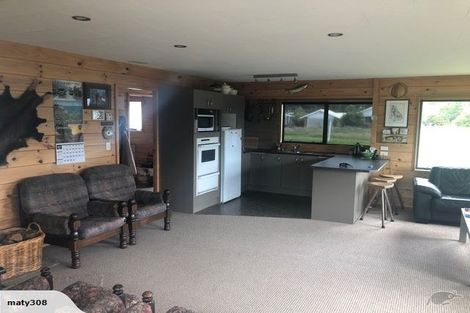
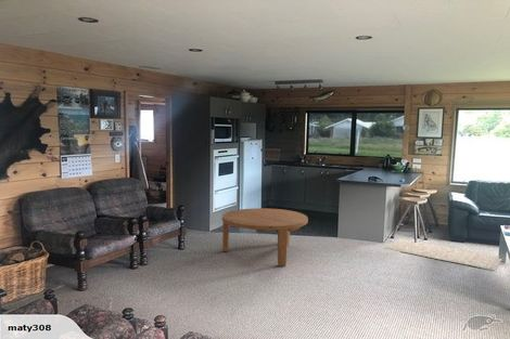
+ rug [382,237,502,272]
+ coffee table [221,207,309,268]
